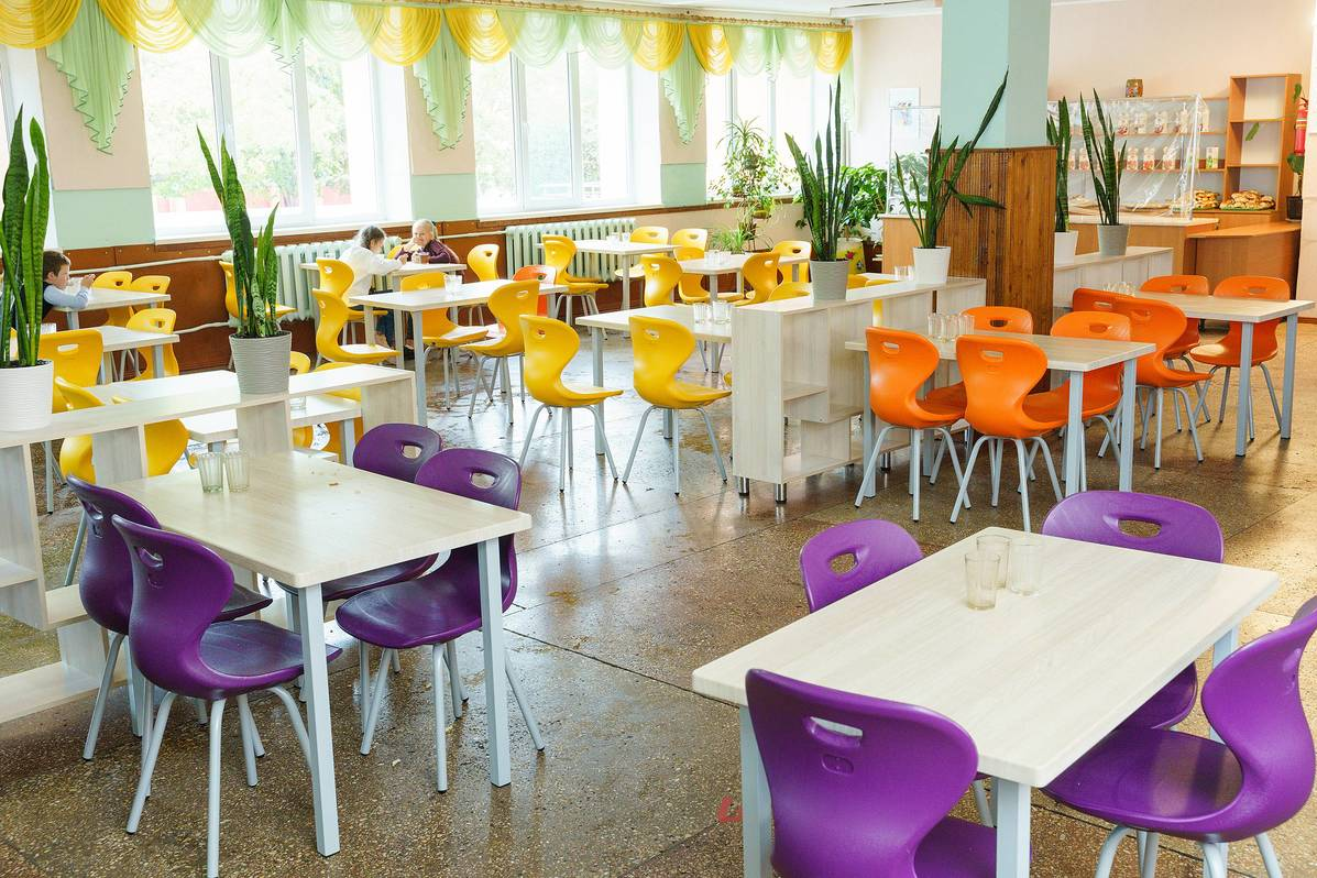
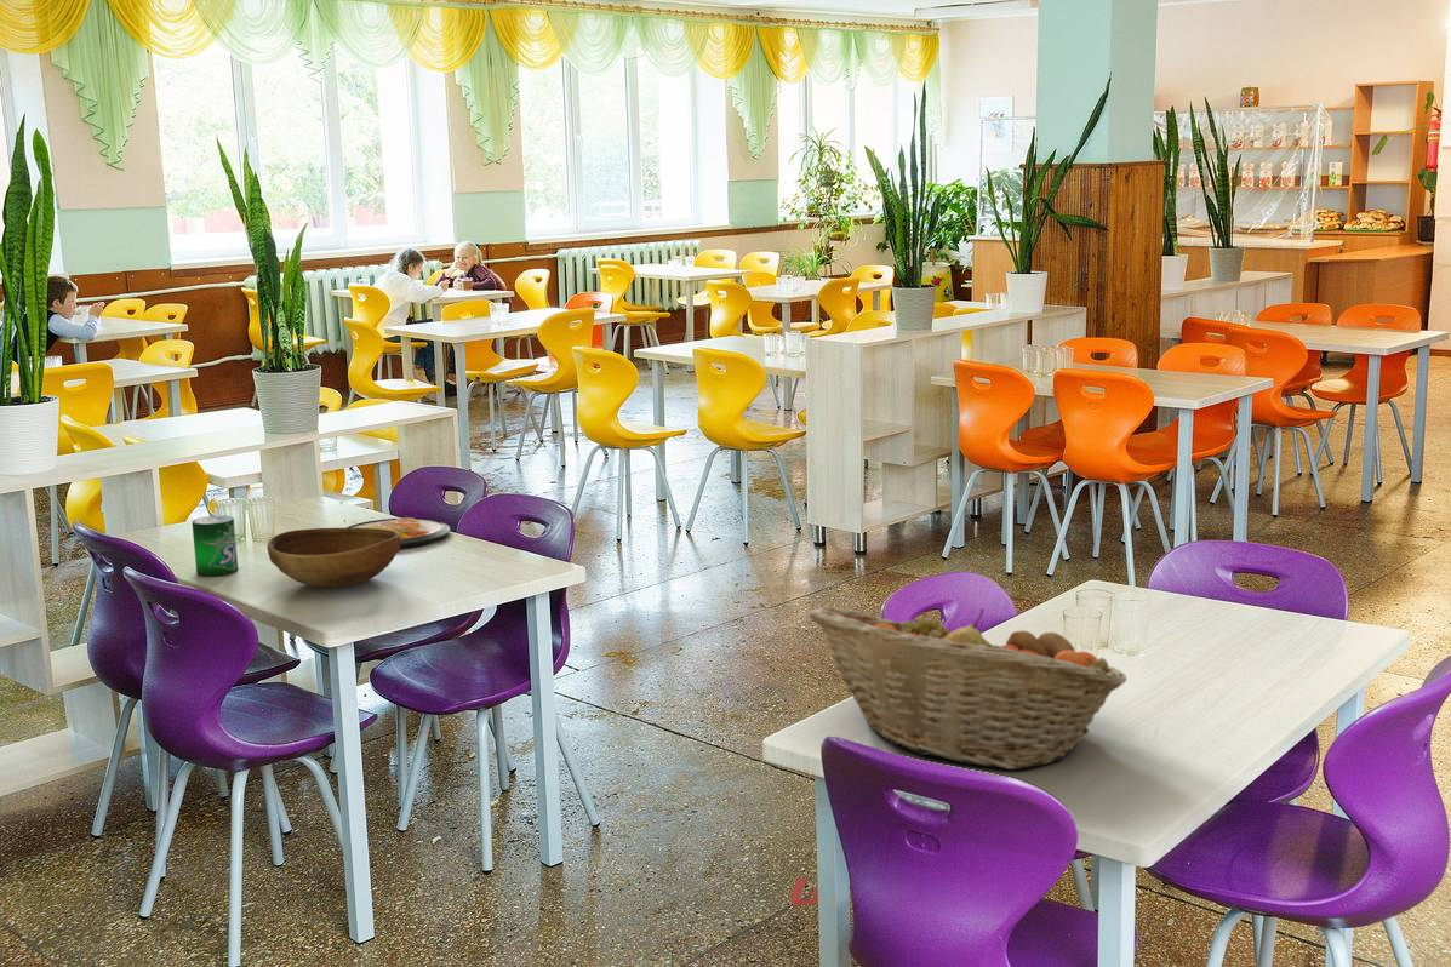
+ dish [345,516,451,548]
+ bowl [265,527,401,589]
+ beverage can [190,515,239,577]
+ fruit basket [807,605,1129,771]
